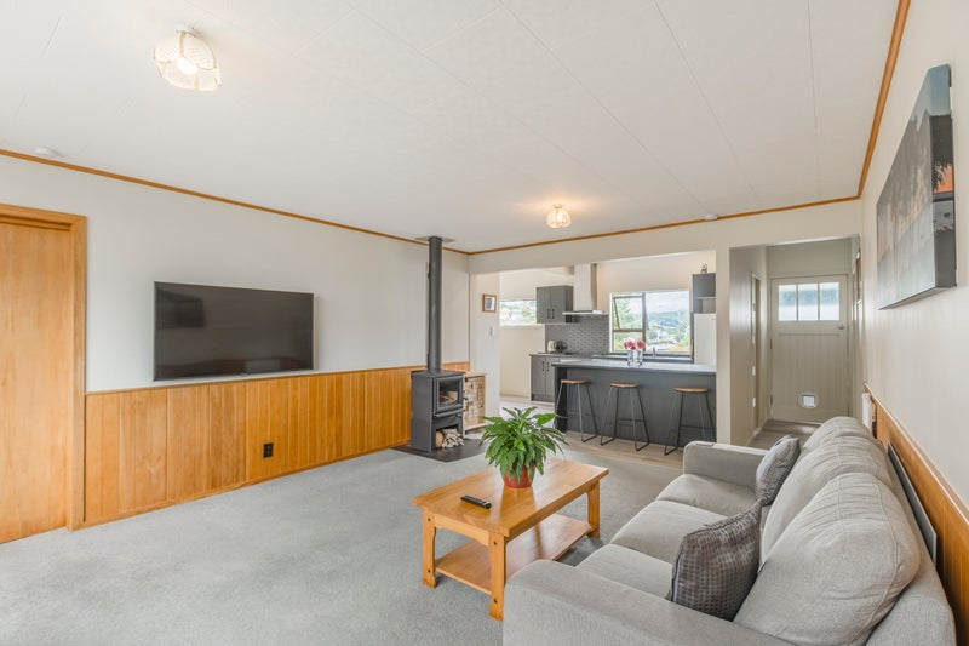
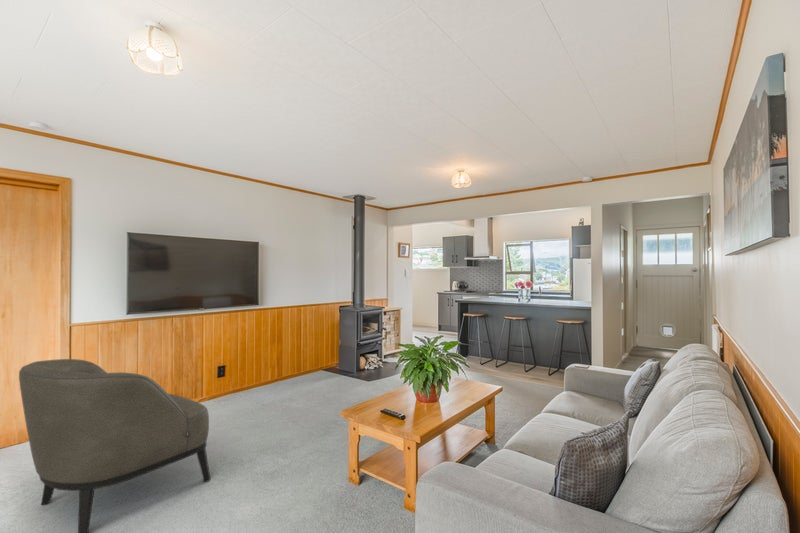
+ armchair [18,358,212,533]
